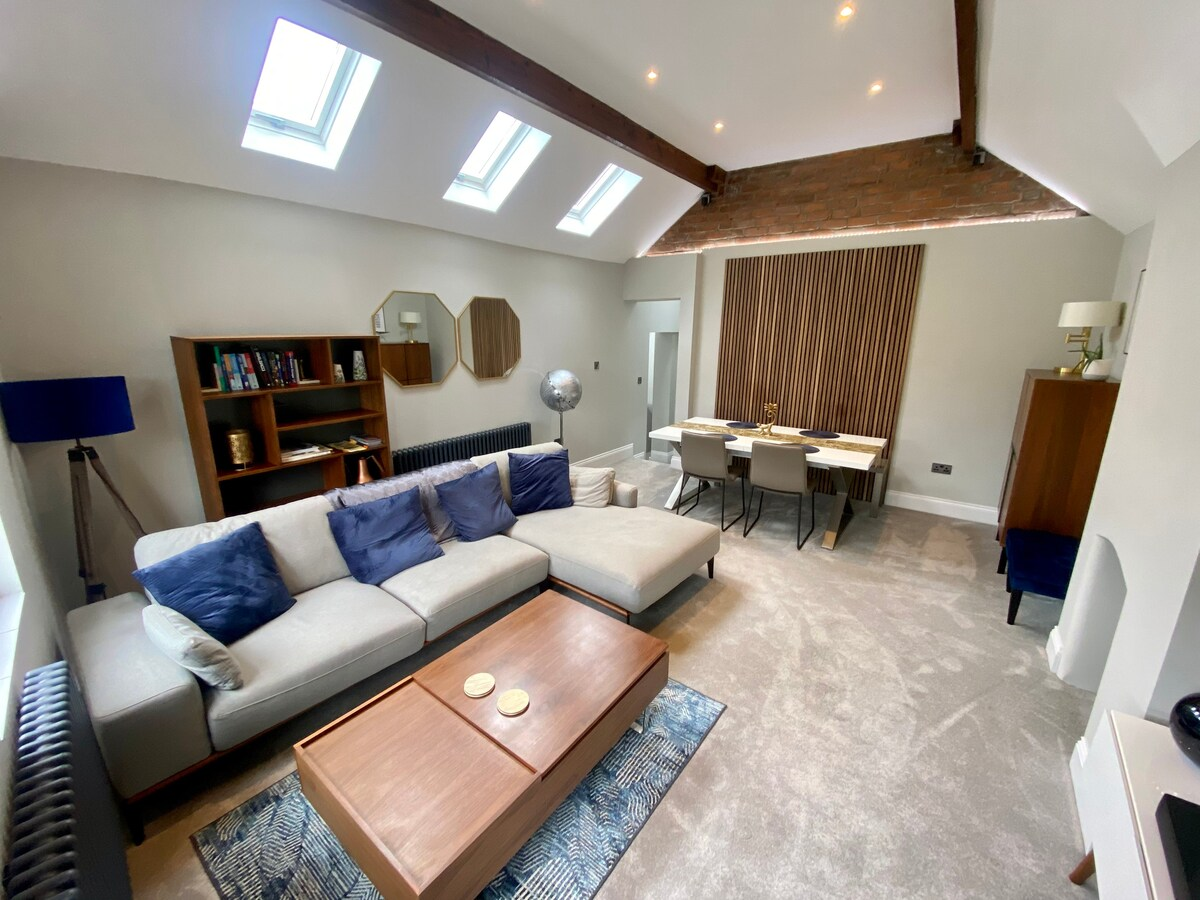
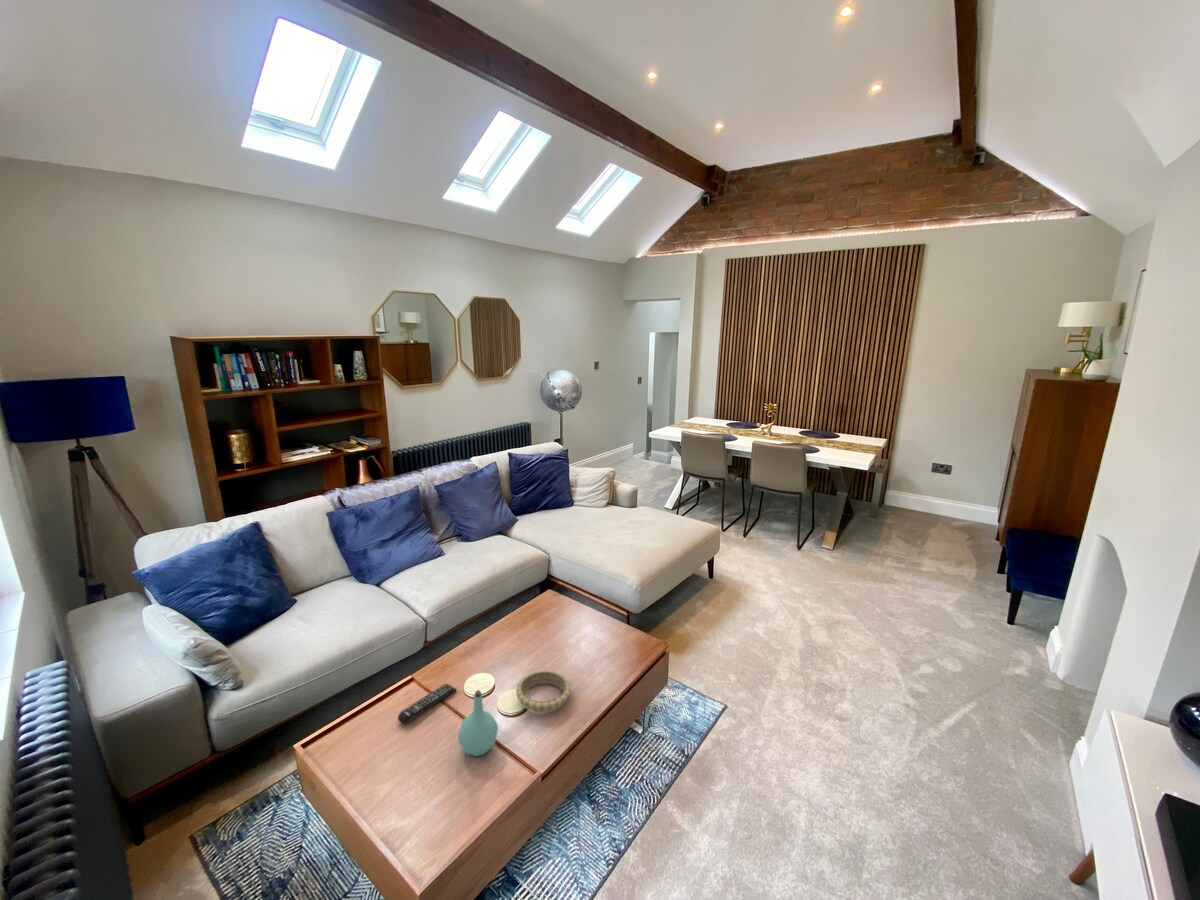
+ bottle [457,689,499,757]
+ remote control [397,683,457,725]
+ decorative bowl [515,669,572,715]
